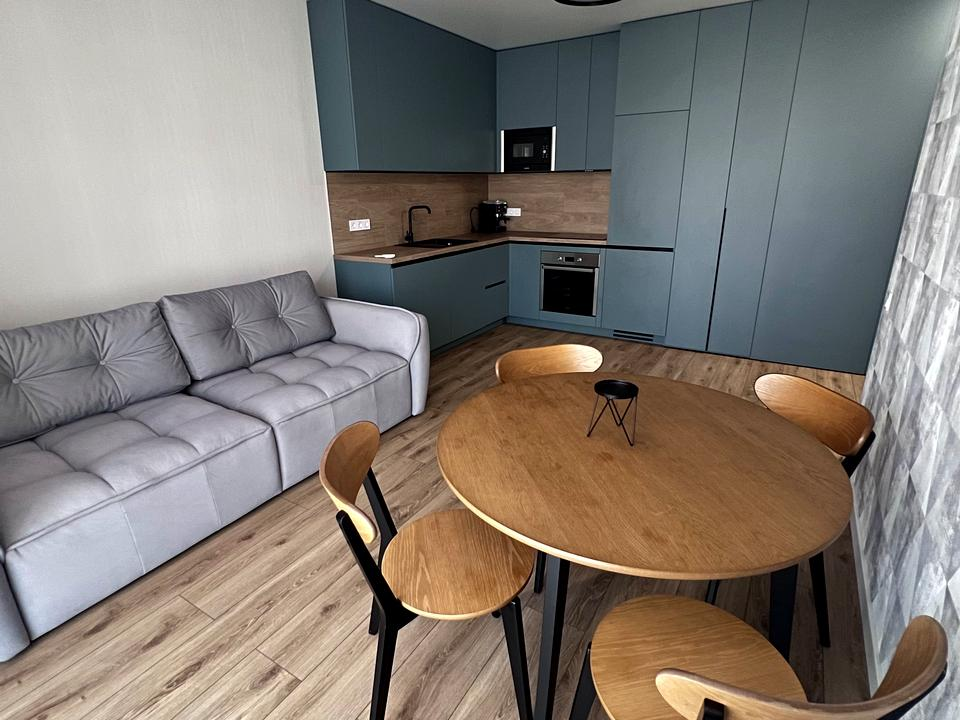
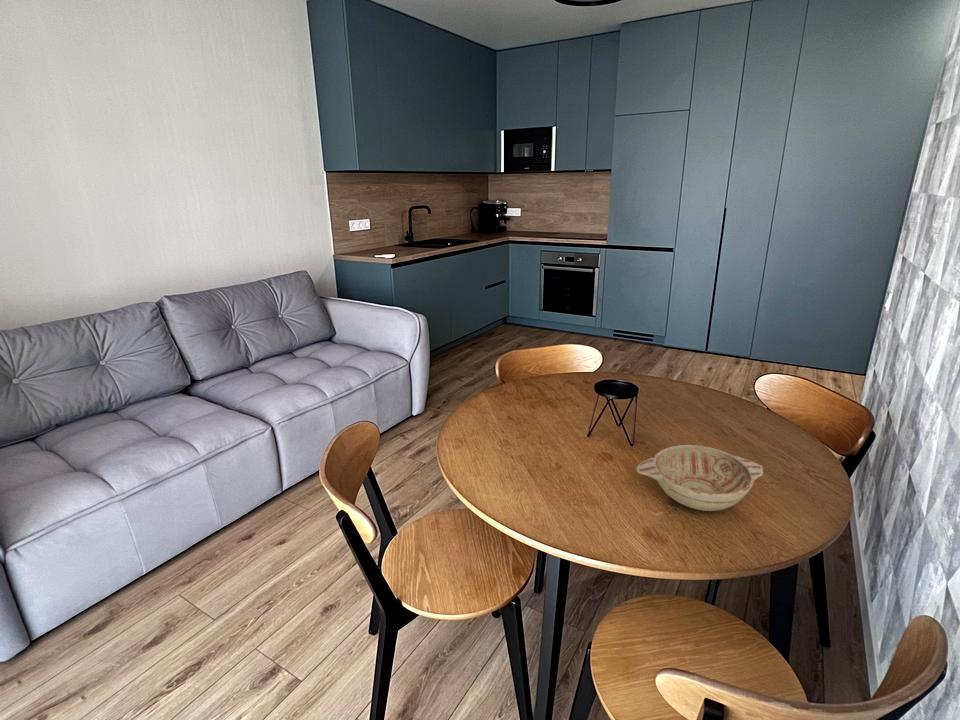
+ decorative bowl [636,444,764,512]
